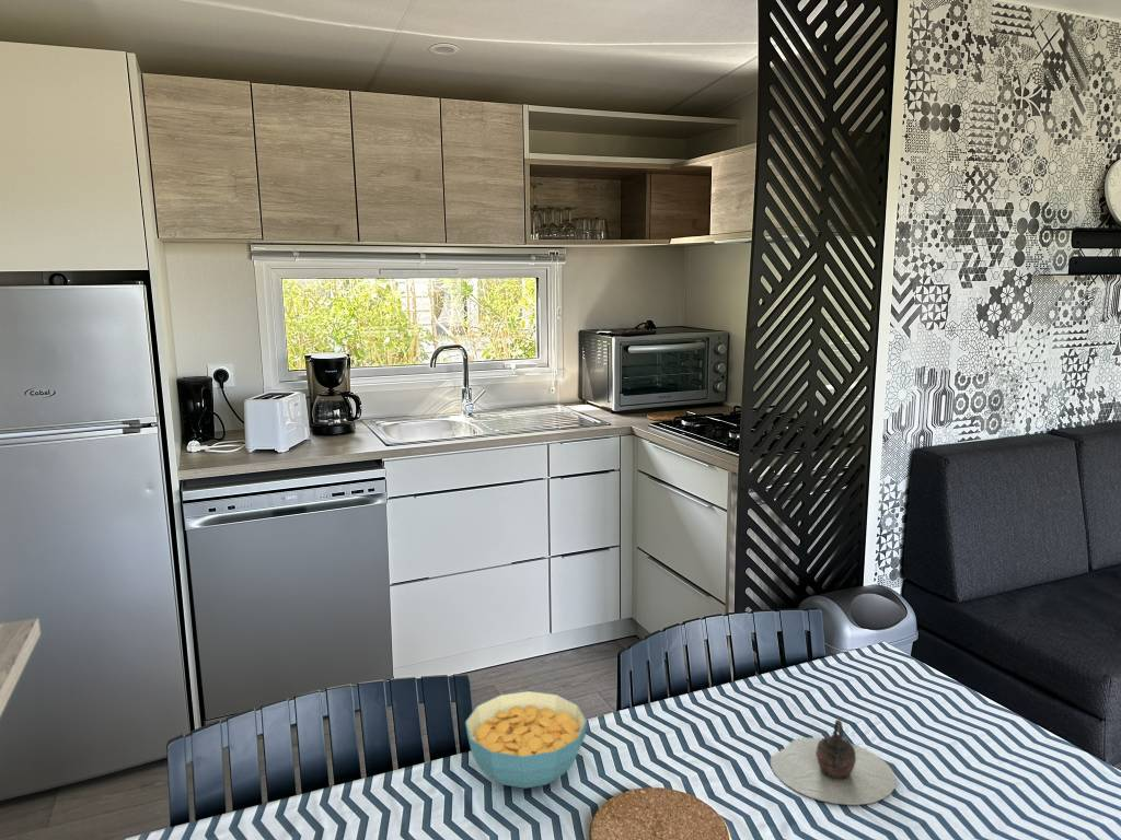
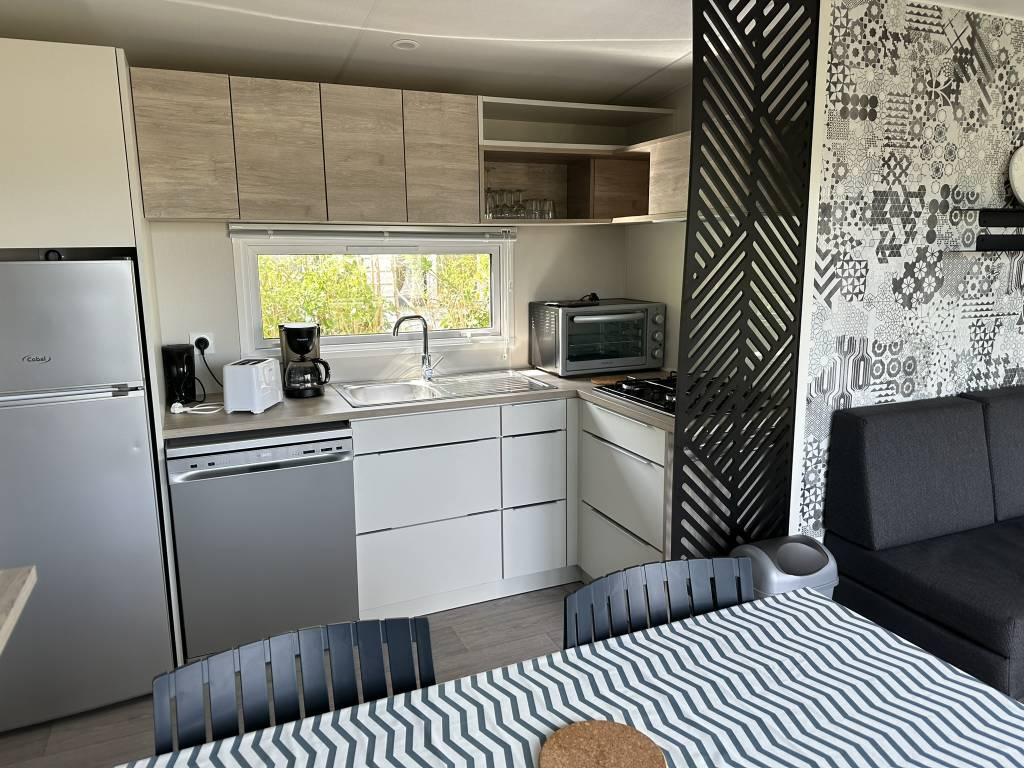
- teapot [770,719,898,806]
- cereal bowl [464,690,588,790]
